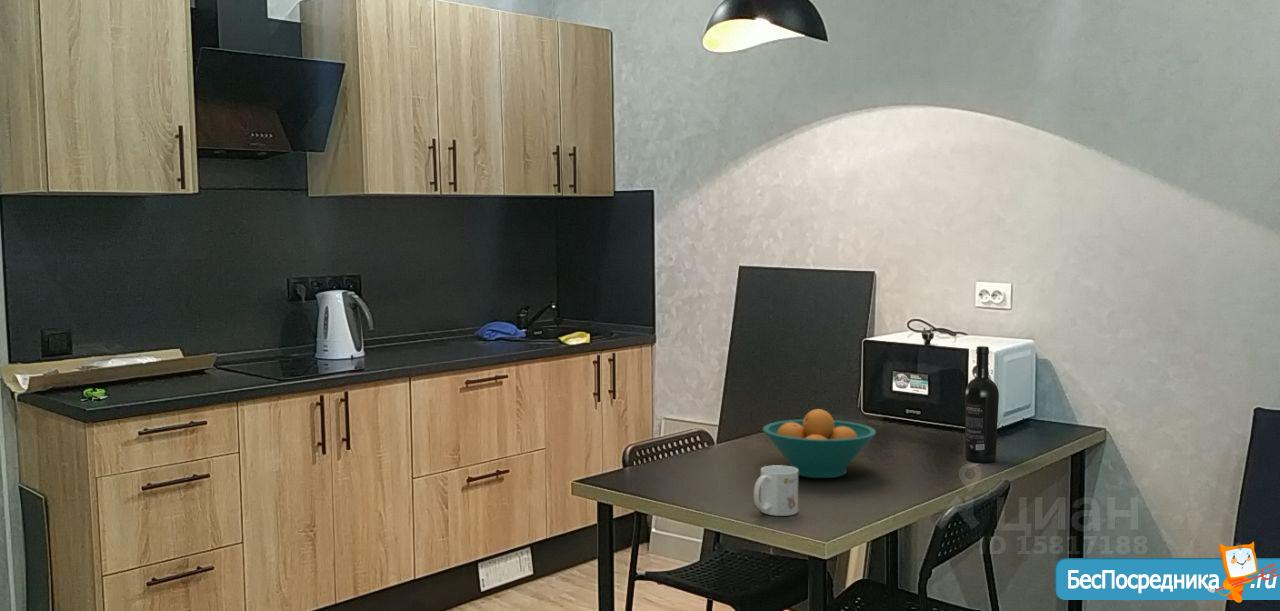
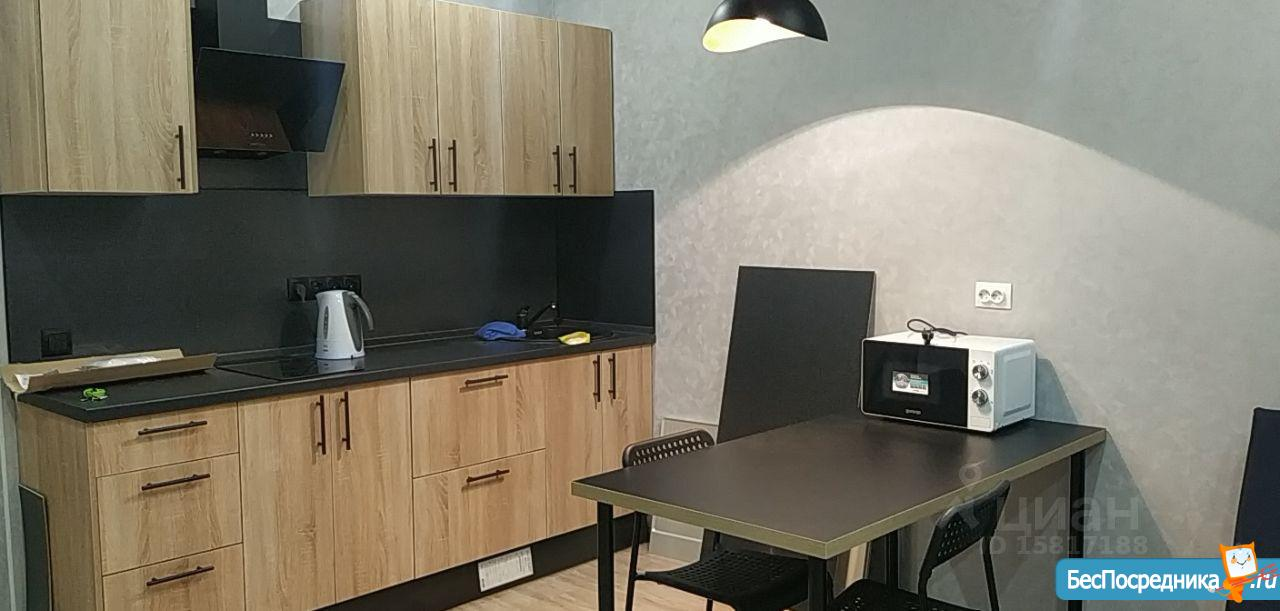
- mug [753,464,799,517]
- fruit bowl [762,408,877,479]
- wine bottle [964,345,1000,463]
